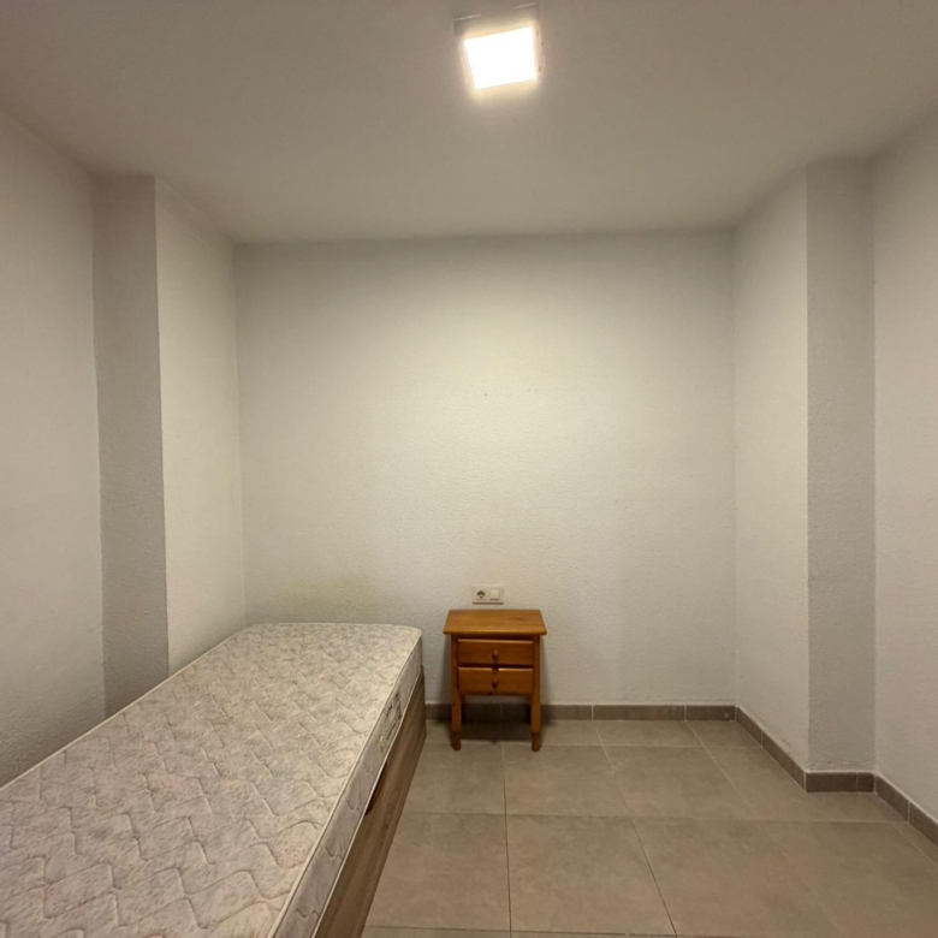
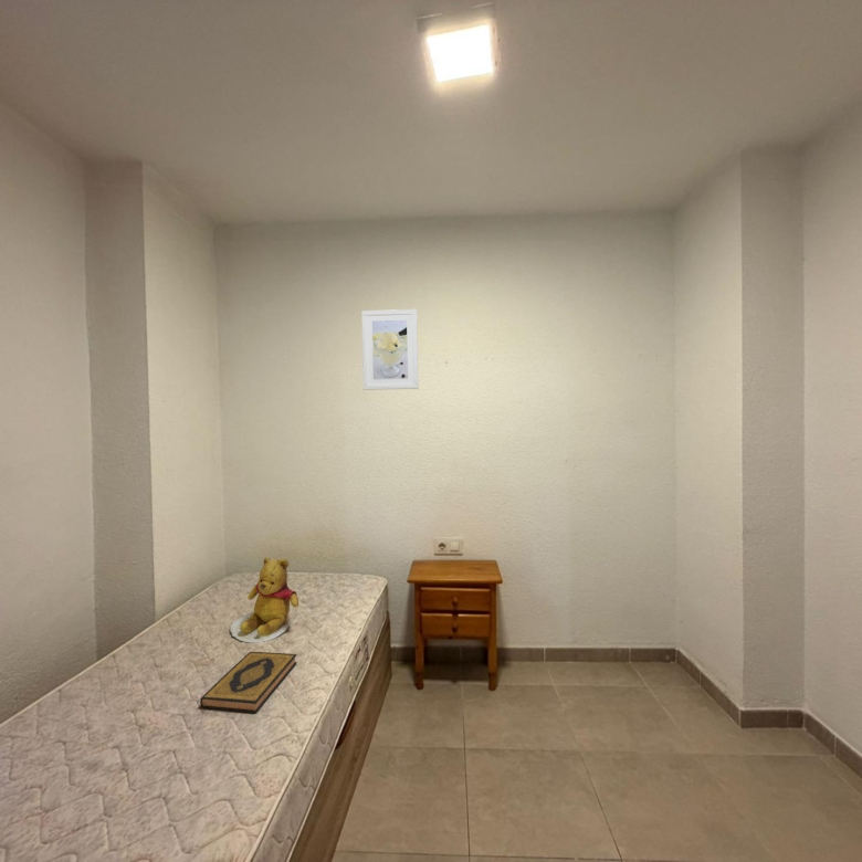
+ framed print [360,308,420,391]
+ teddy bear [230,556,299,644]
+ hardback book [199,651,297,714]
